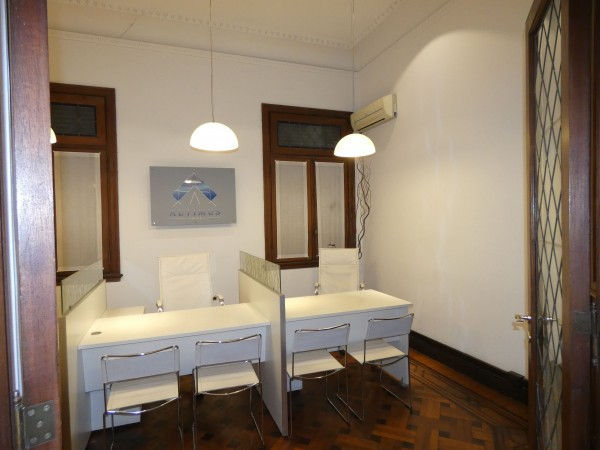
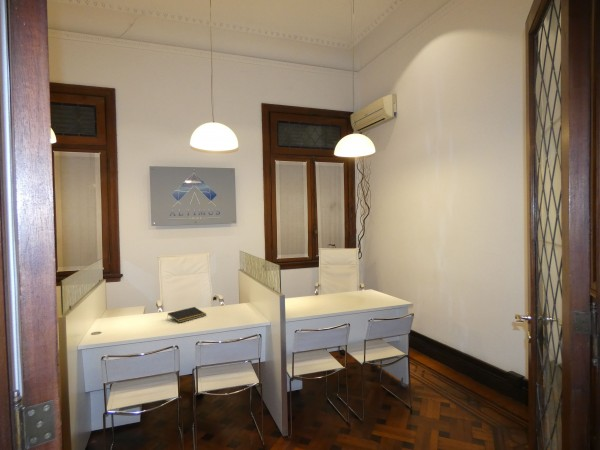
+ notepad [166,306,207,324]
